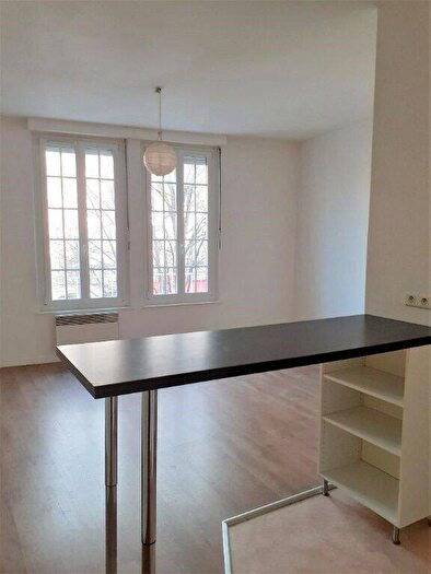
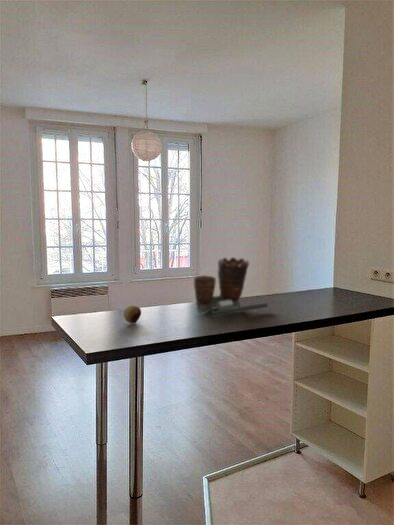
+ fruit [123,304,142,324]
+ clay pot [193,256,269,318]
